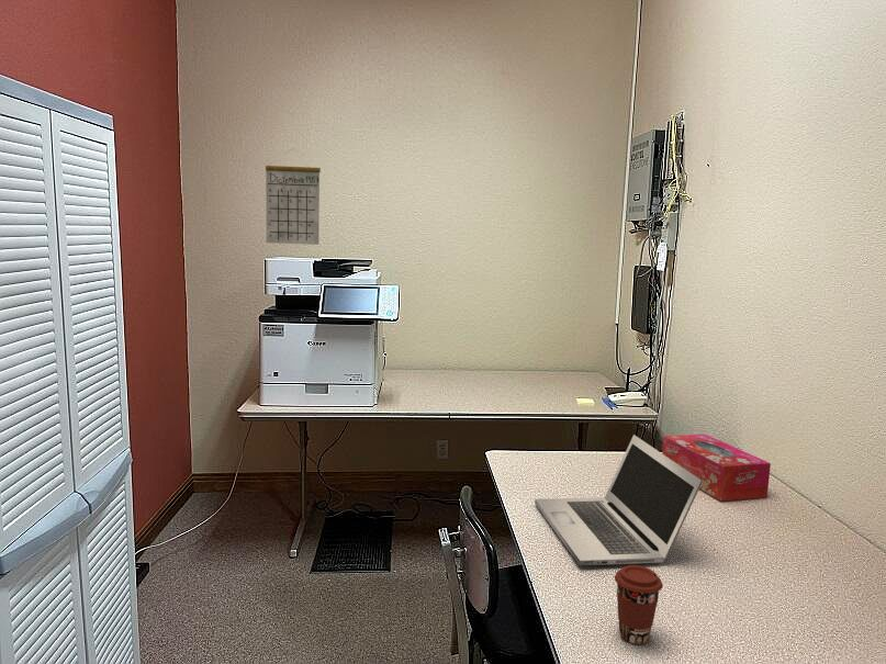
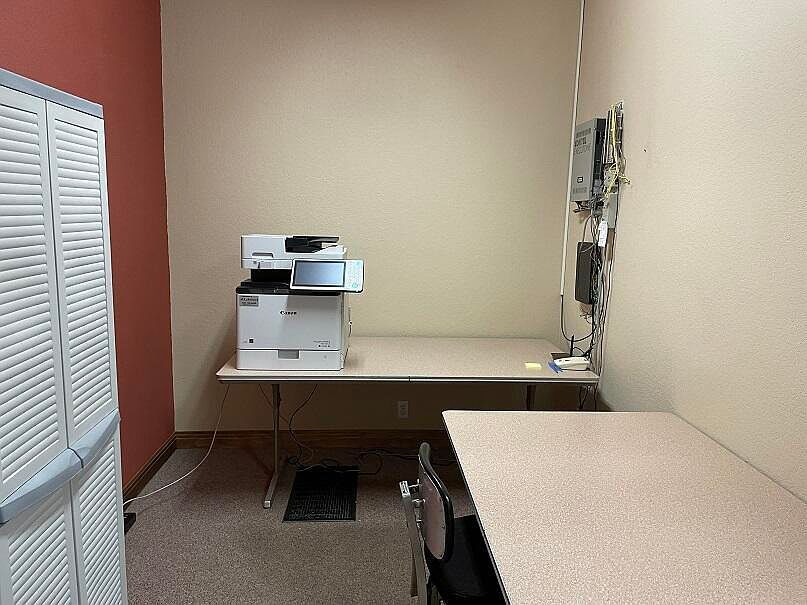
- laptop [534,434,703,566]
- coffee cup [614,564,664,645]
- tissue box [661,432,772,502]
- calendar [265,147,322,246]
